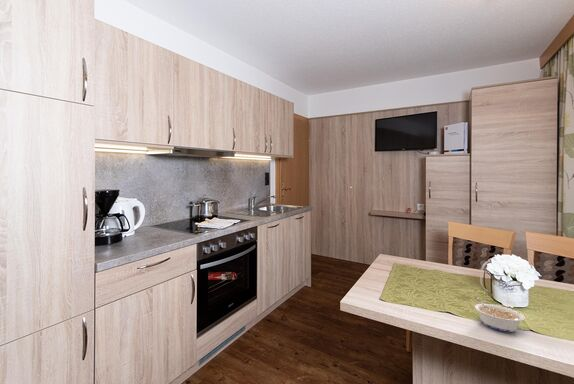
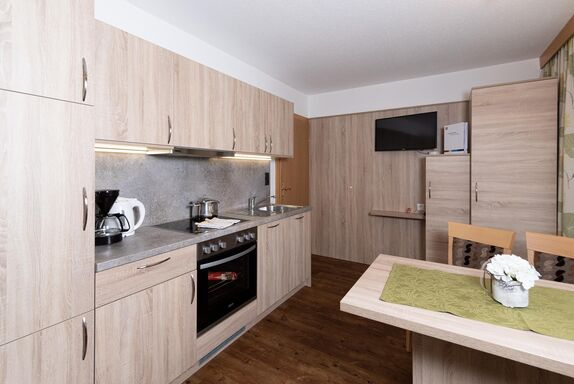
- legume [474,297,526,333]
